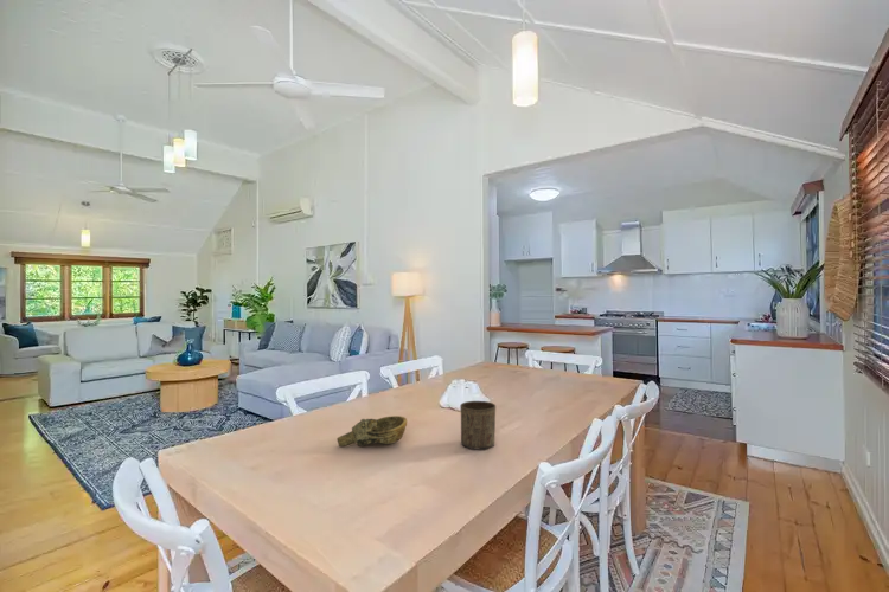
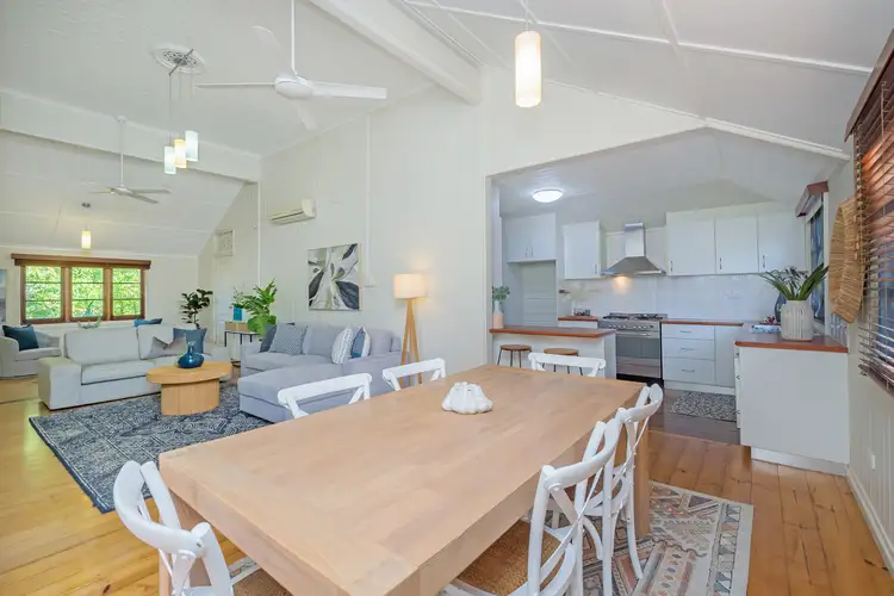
- decorative bowl [335,414,408,448]
- cup [459,400,497,450]
